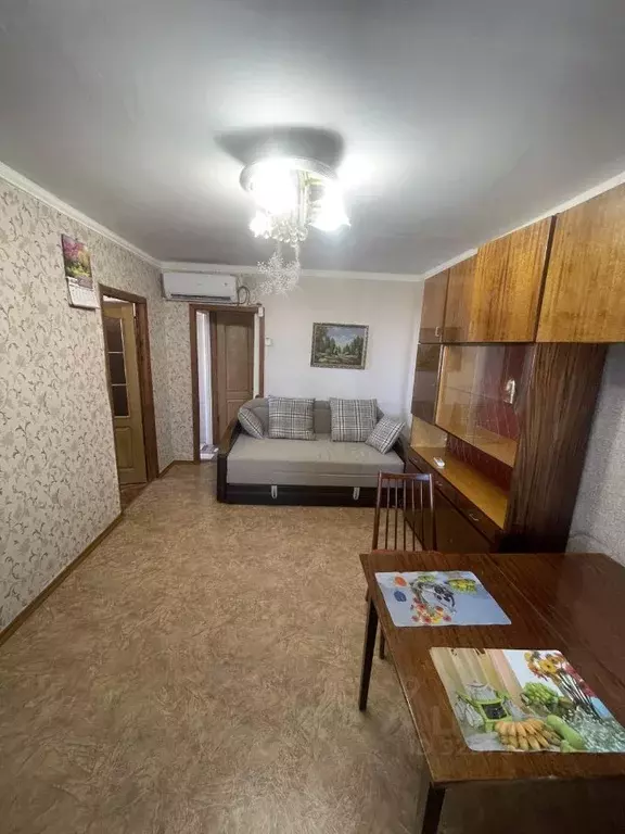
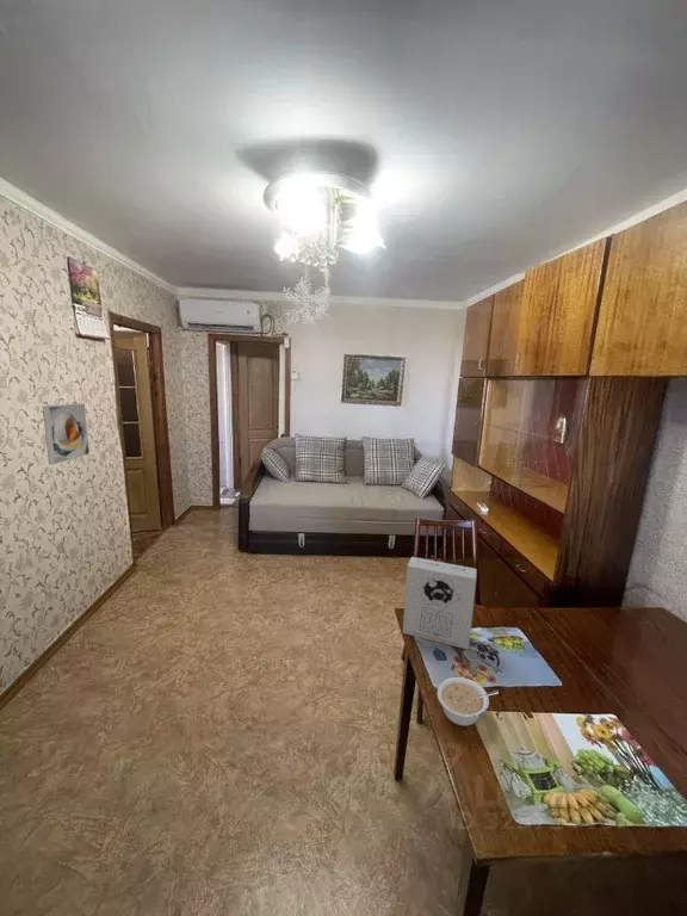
+ cereal box [402,556,478,650]
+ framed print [42,402,91,465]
+ legume [437,676,500,728]
